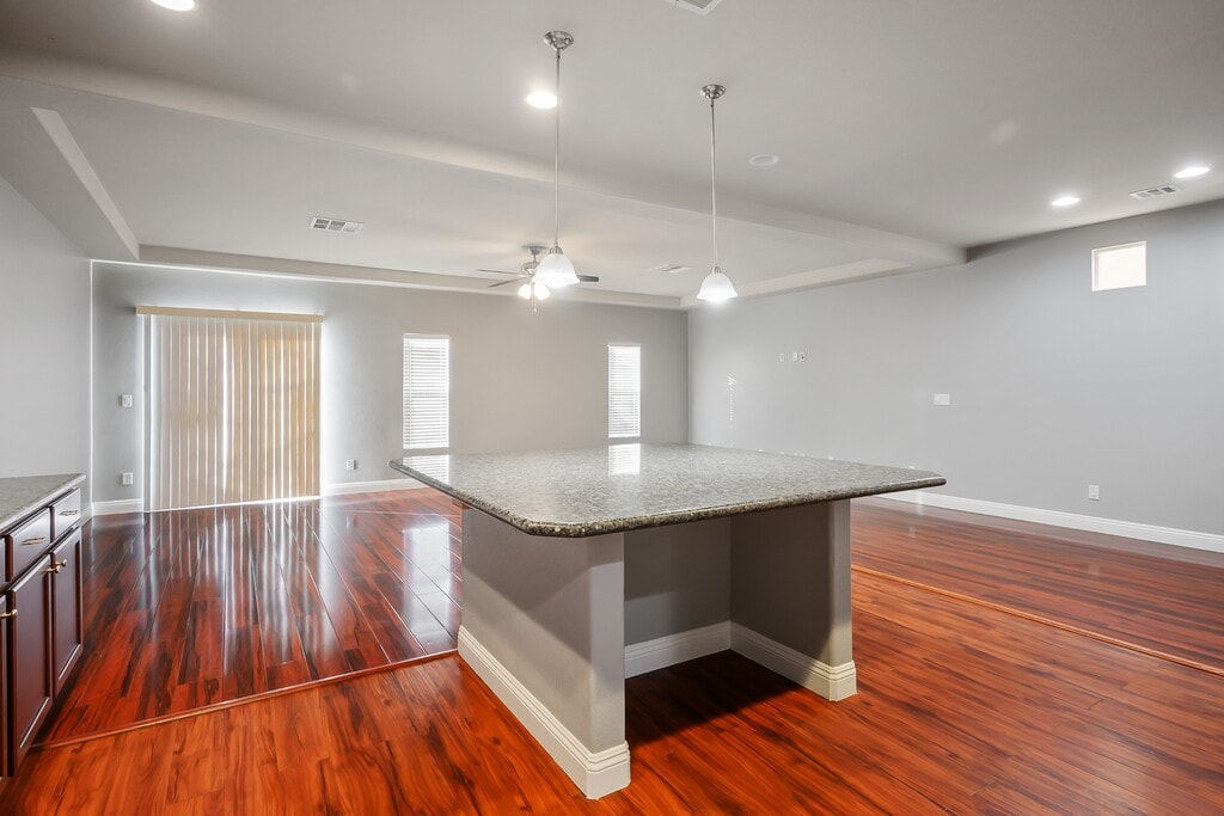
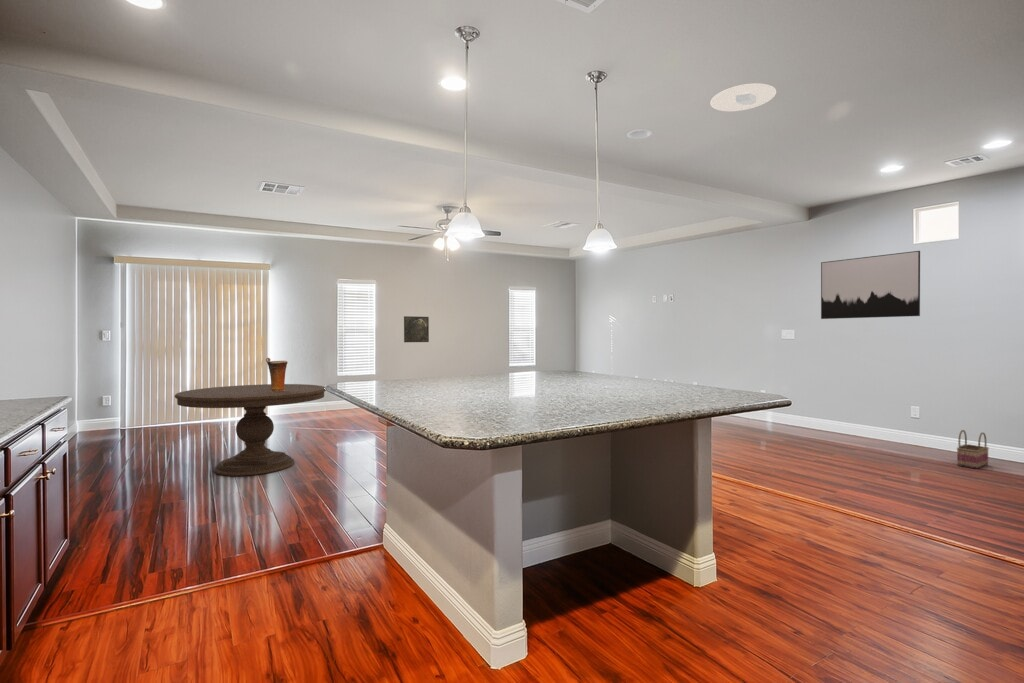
+ vase [265,357,289,392]
+ wall art [820,250,921,320]
+ basket [956,429,990,470]
+ dining table [174,383,327,477]
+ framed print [403,315,430,343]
+ recessed light [709,82,777,112]
